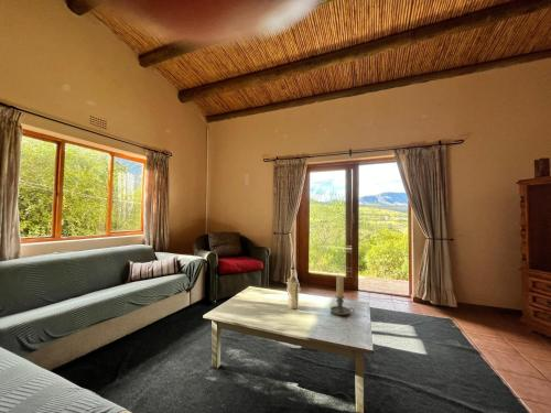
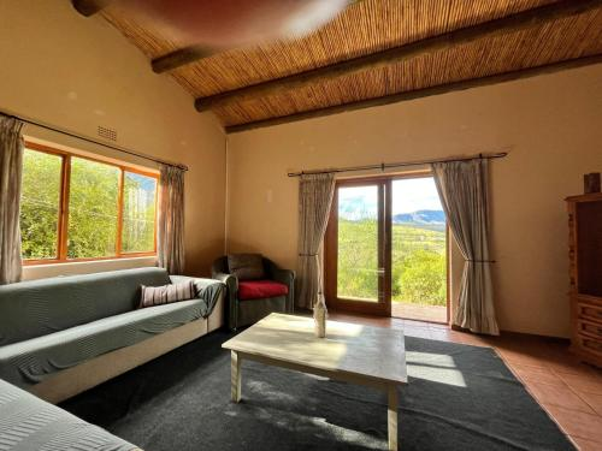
- candle holder [328,274,356,316]
